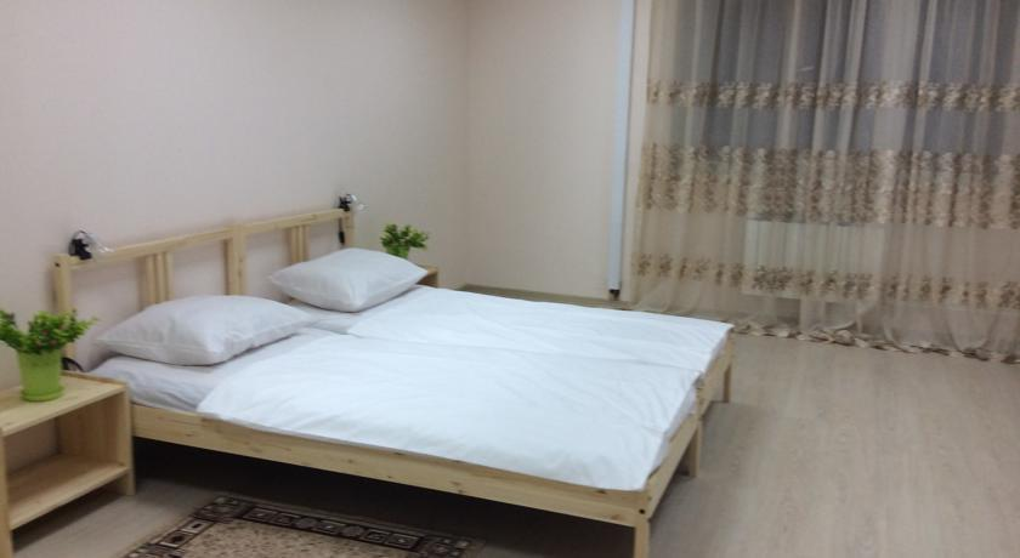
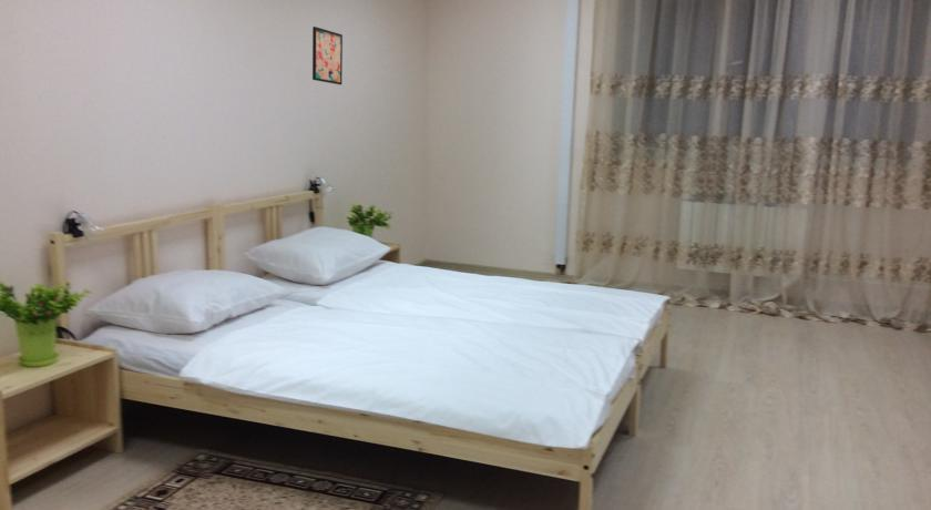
+ wall art [311,26,344,85]
